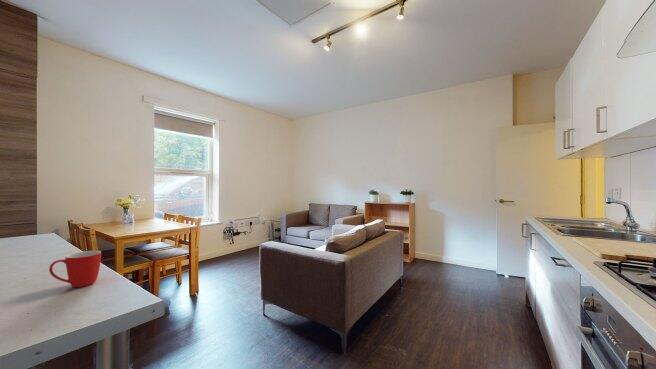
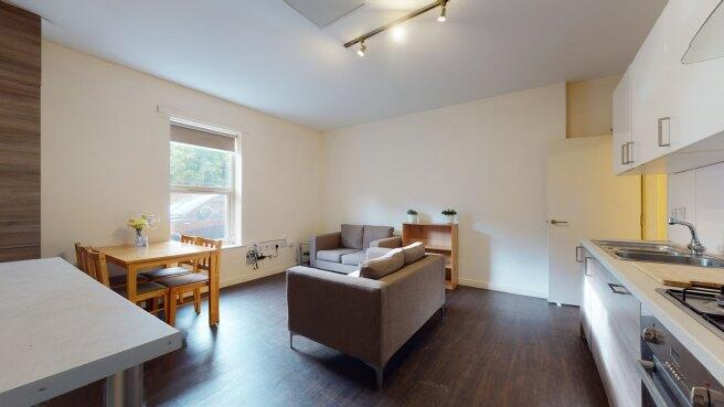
- mug [48,250,102,288]
